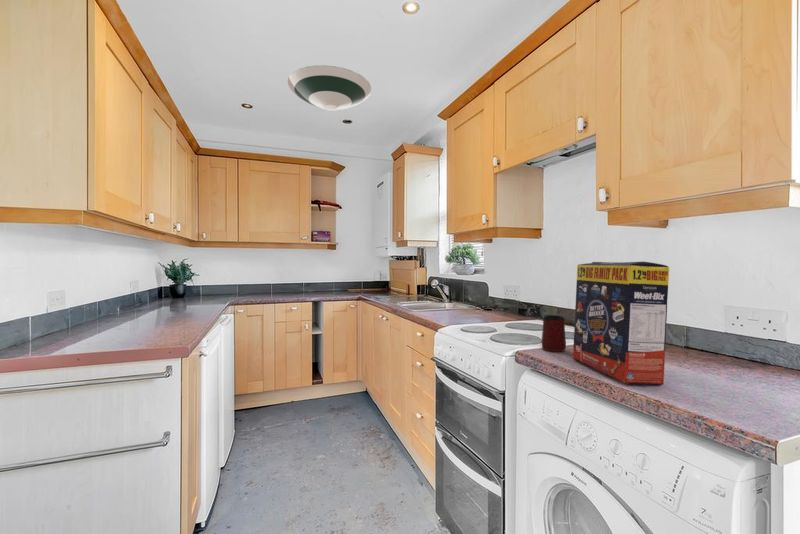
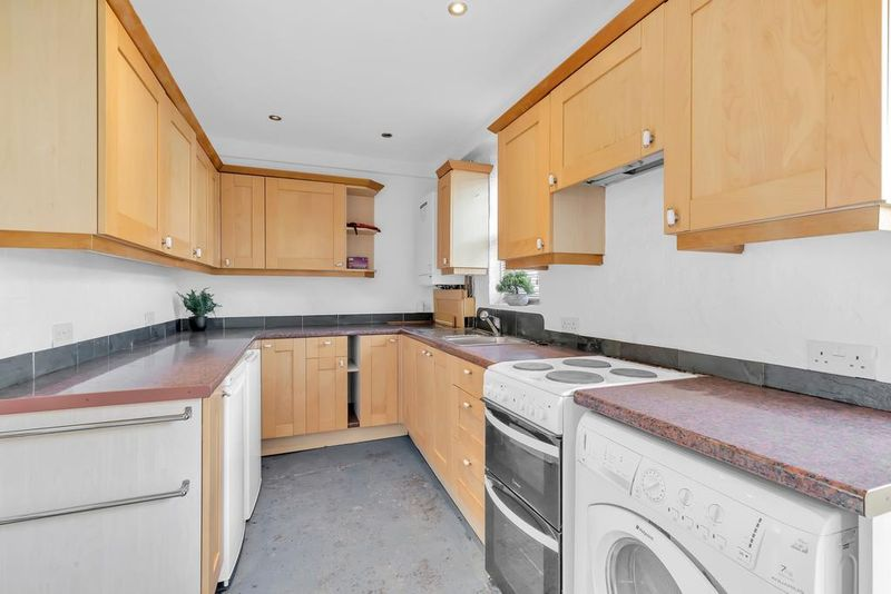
- cereal box [572,261,670,386]
- mug [540,314,567,353]
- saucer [287,64,372,112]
